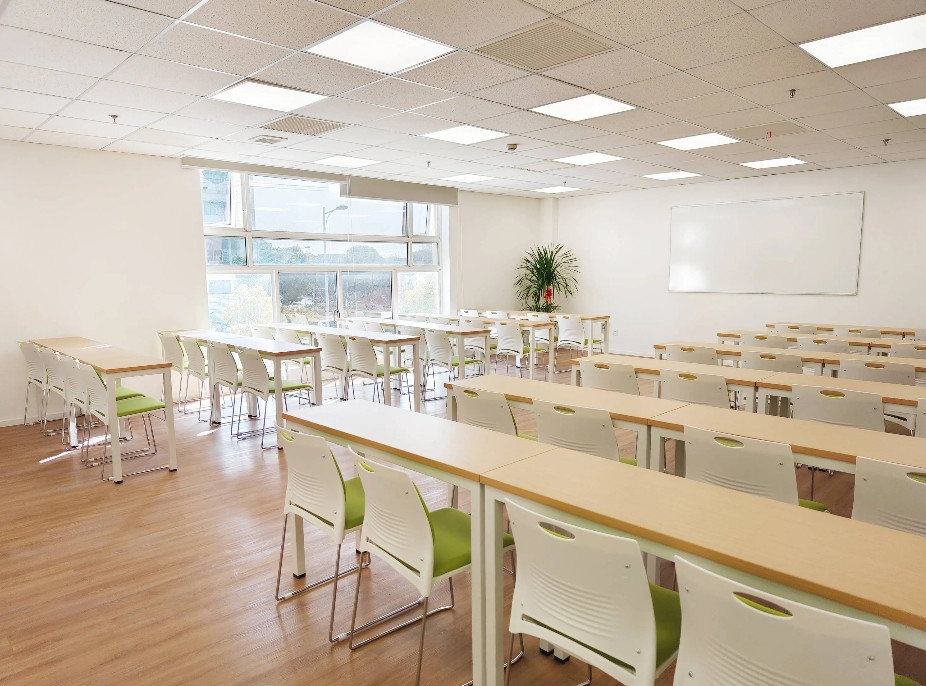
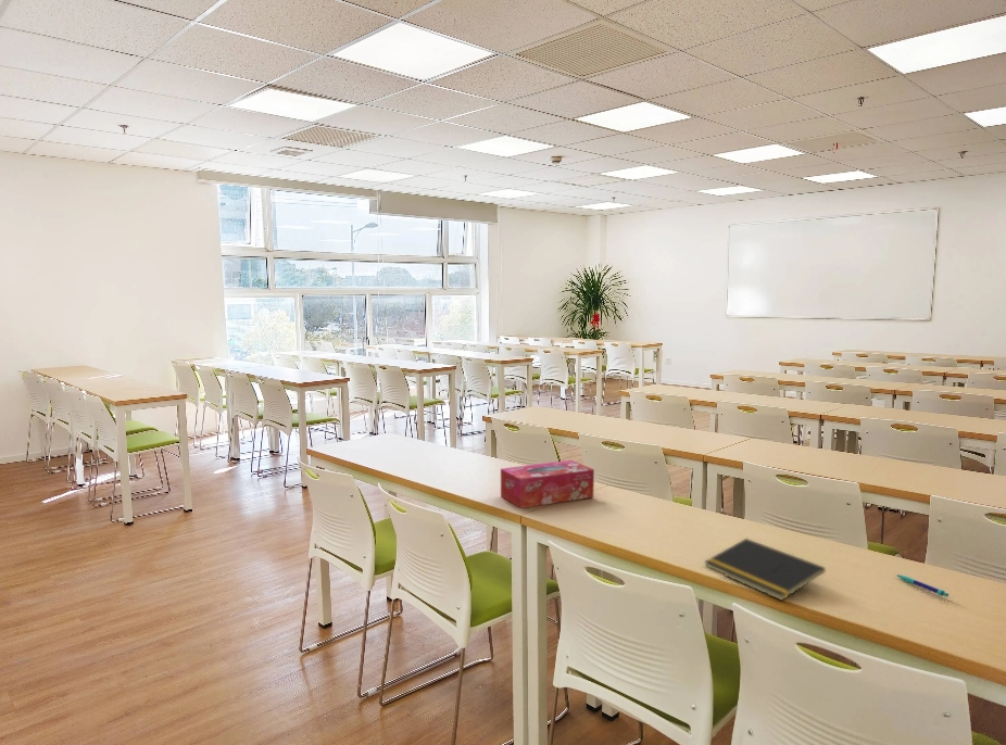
+ pen [895,573,950,598]
+ notepad [703,538,826,602]
+ tissue box [500,459,595,509]
